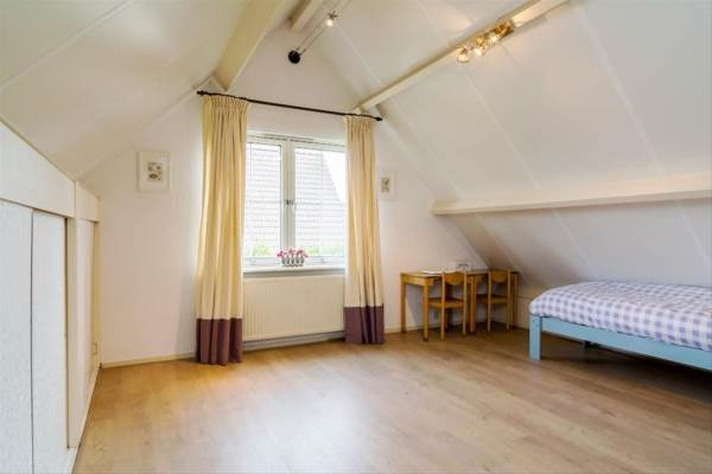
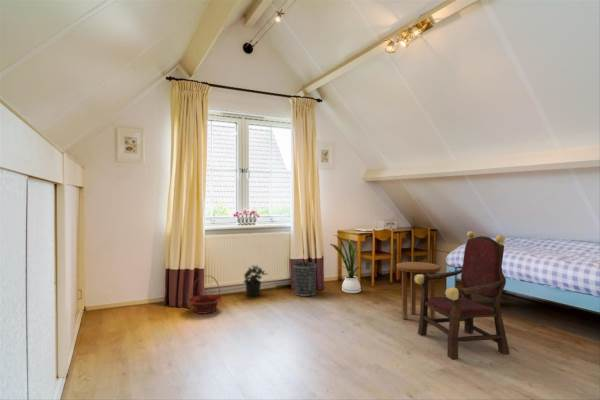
+ potted plant [243,263,269,297]
+ wastebasket [292,261,318,298]
+ armchair [414,230,511,360]
+ side table [395,261,442,320]
+ basket [187,274,224,315]
+ house plant [329,234,364,294]
